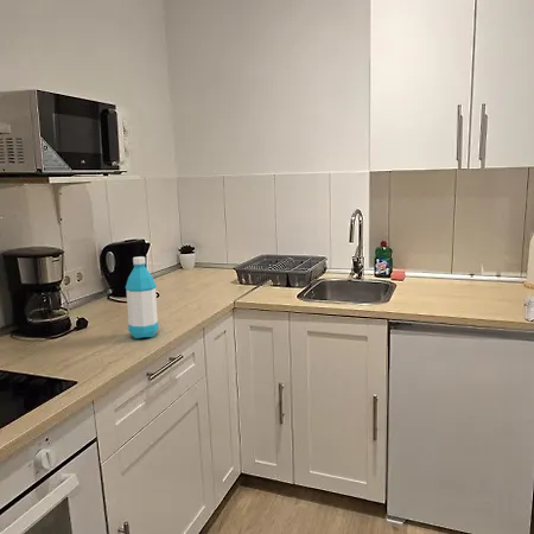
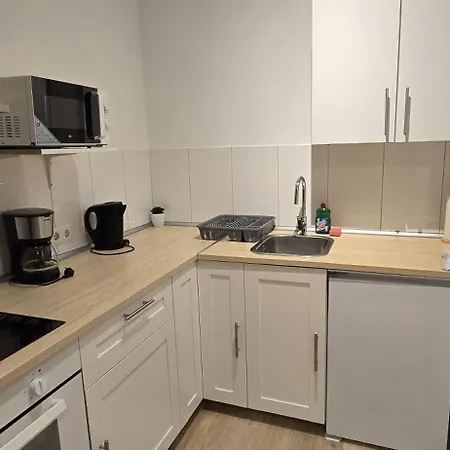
- water bottle [125,255,160,339]
